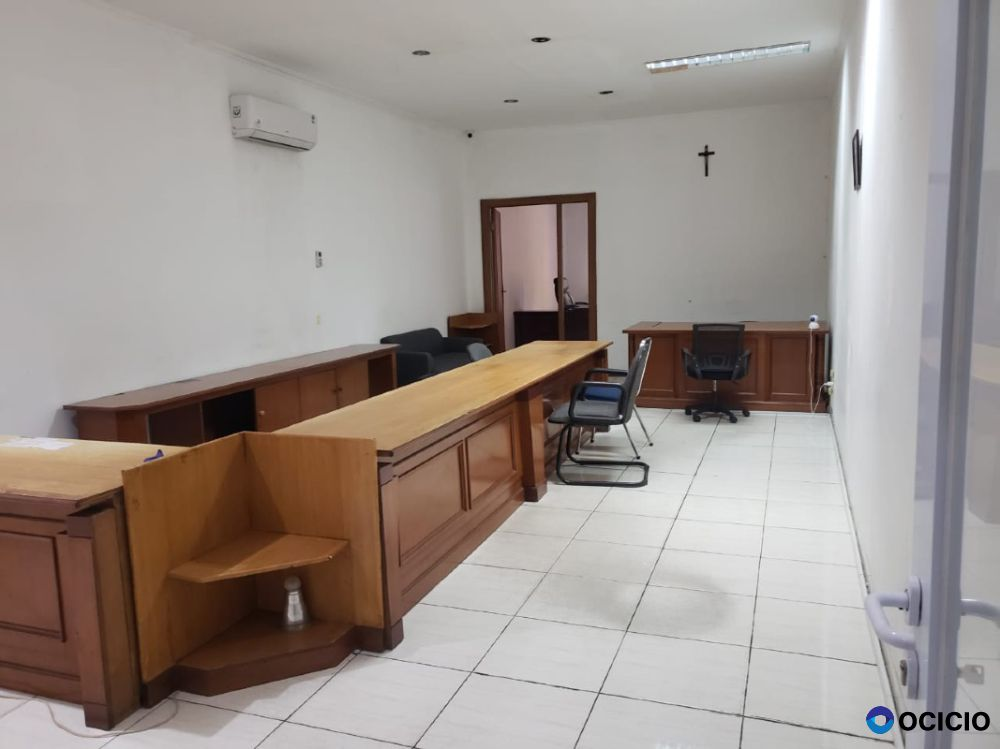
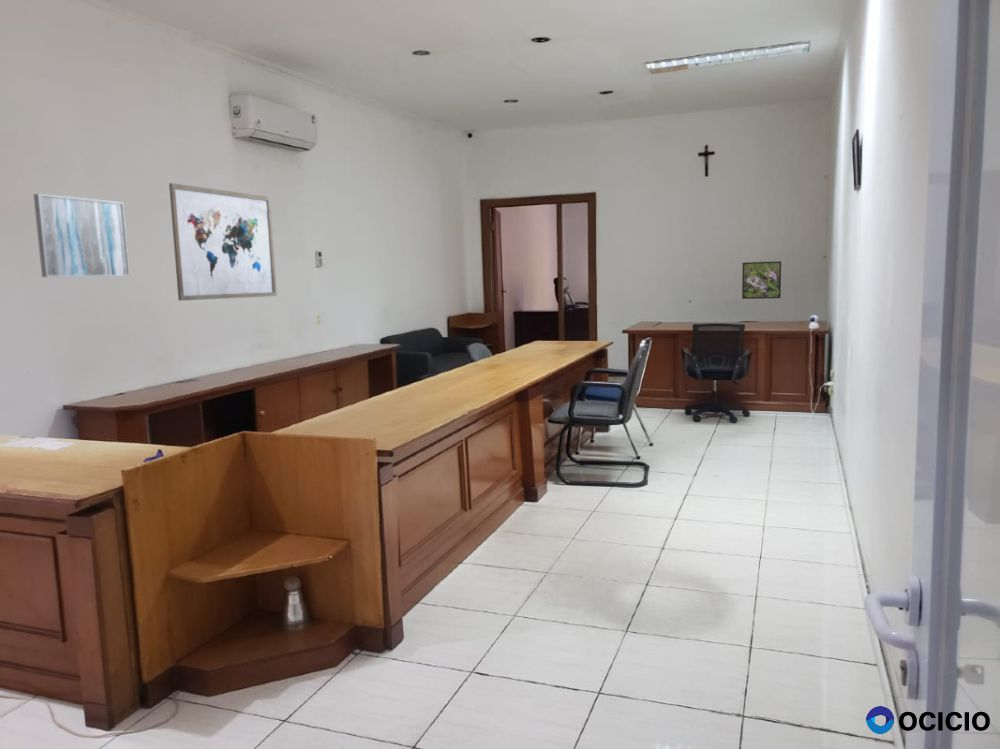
+ wall art [33,193,131,278]
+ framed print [741,260,782,300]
+ wall art [168,182,278,302]
